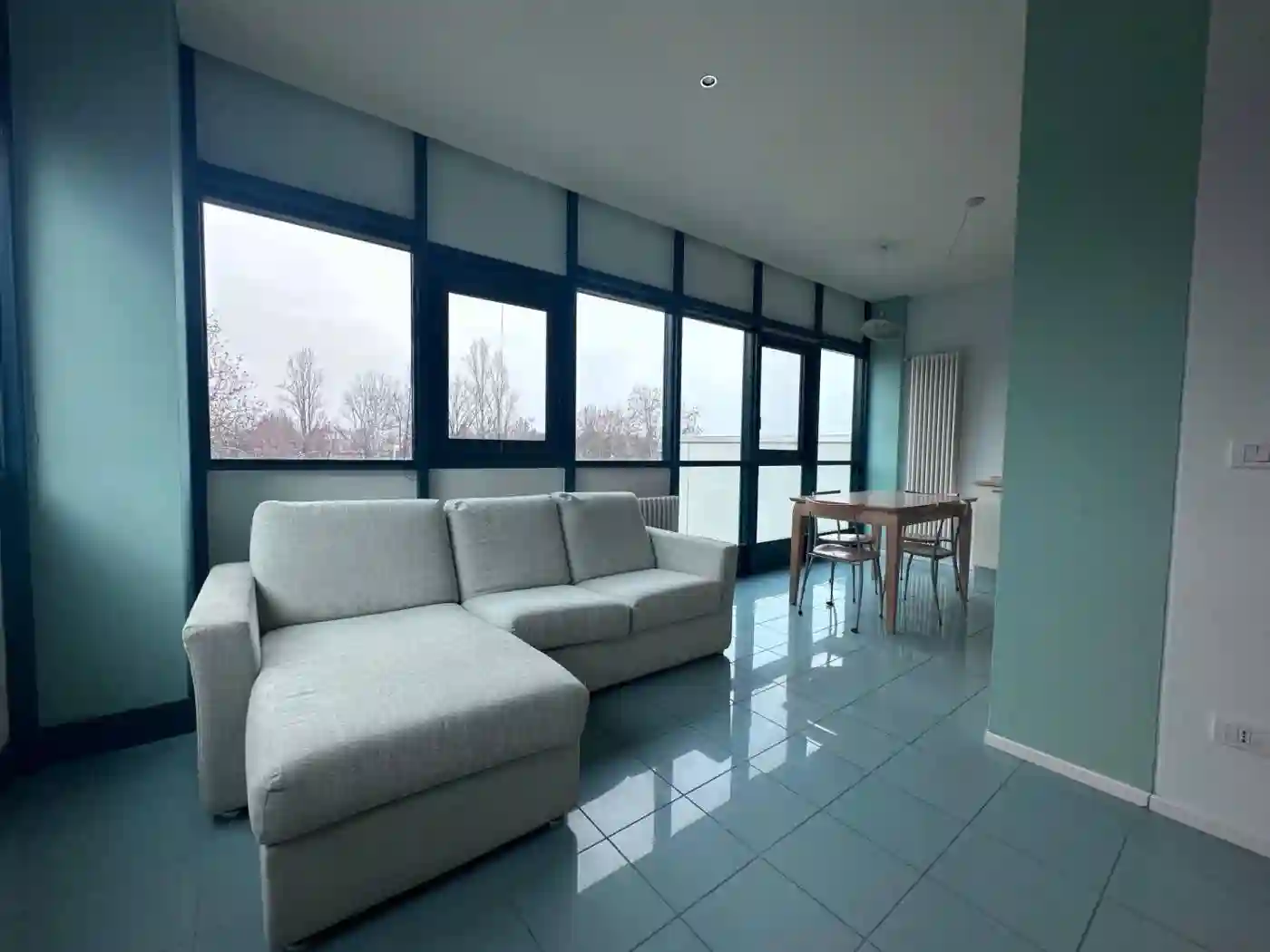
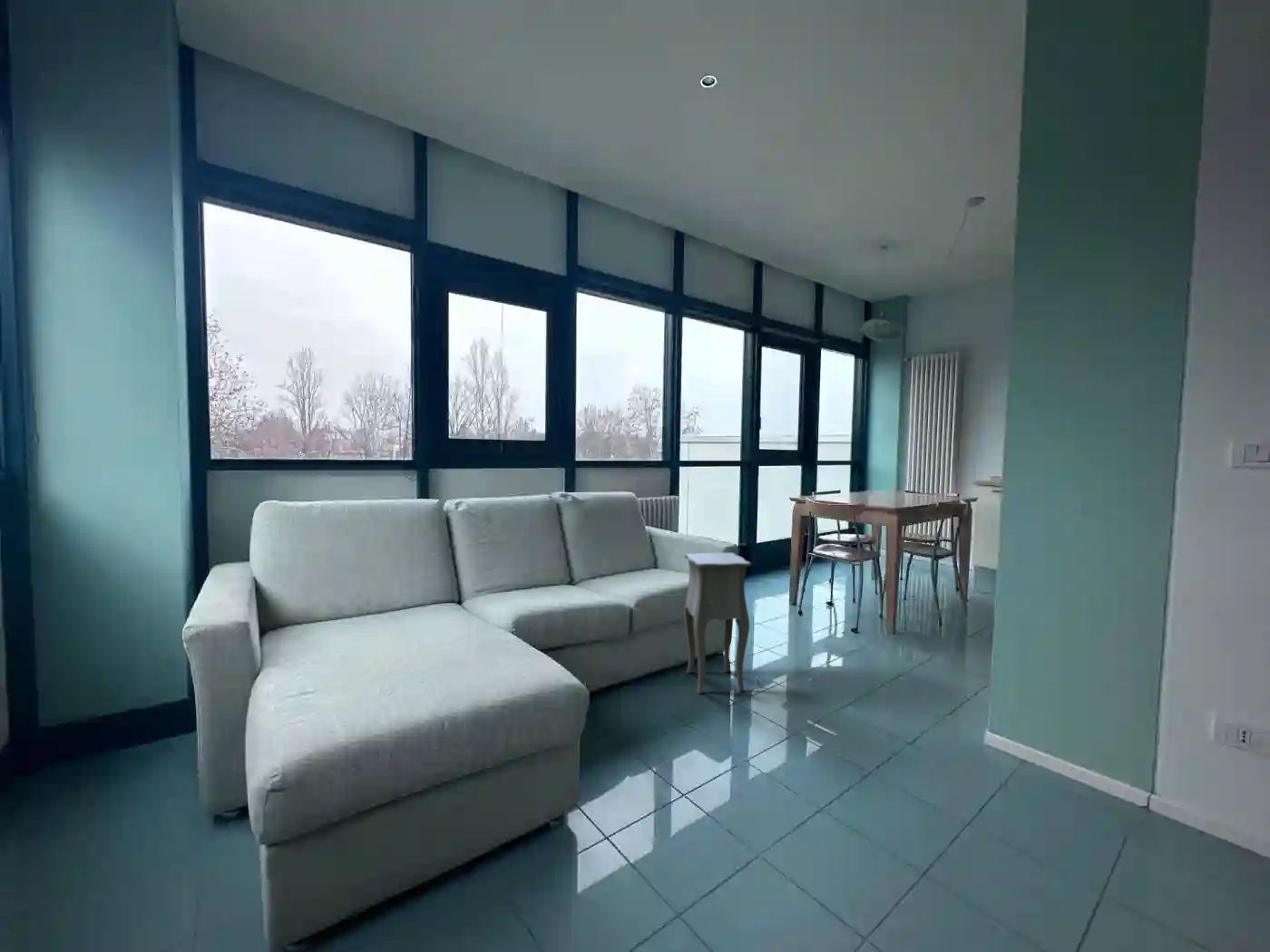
+ side table [683,552,764,695]
